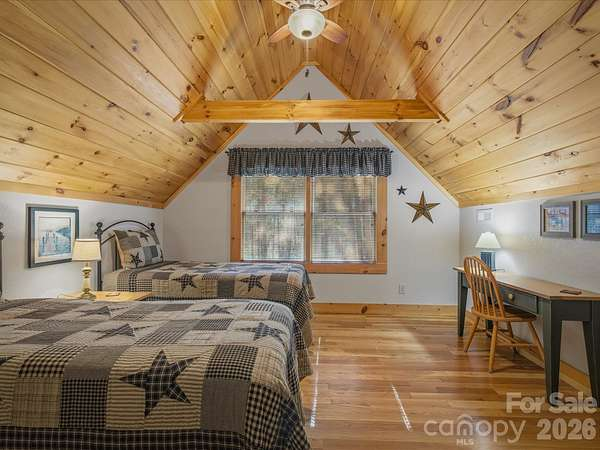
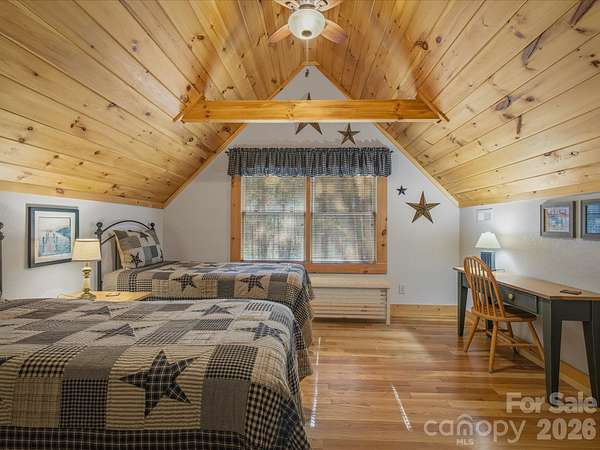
+ storage bench [309,276,393,326]
